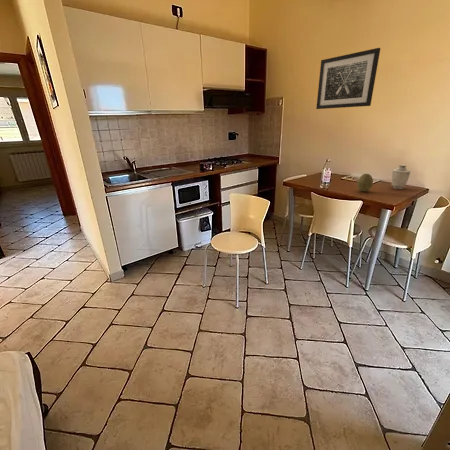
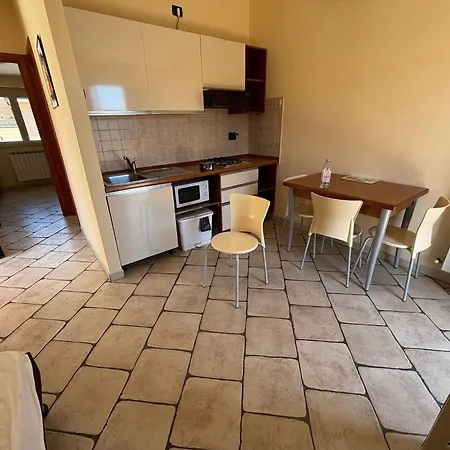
- fruit [356,173,374,193]
- vase [391,164,411,190]
- wall art [315,47,381,110]
